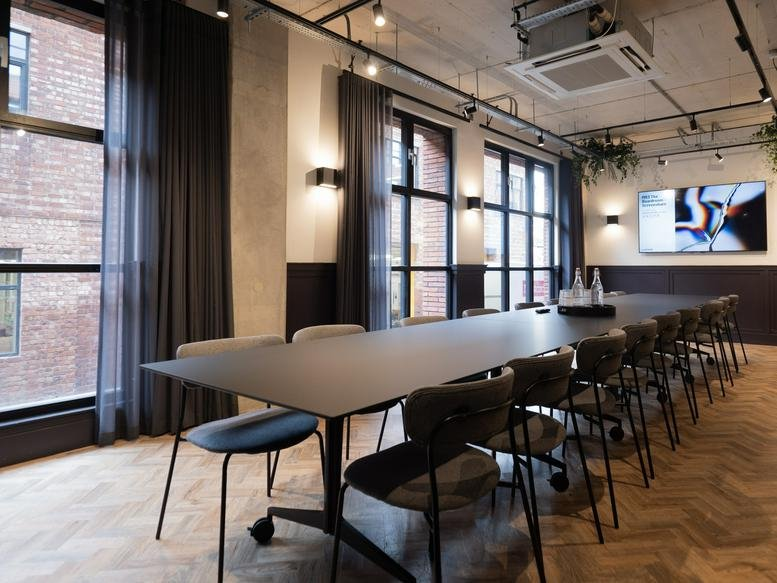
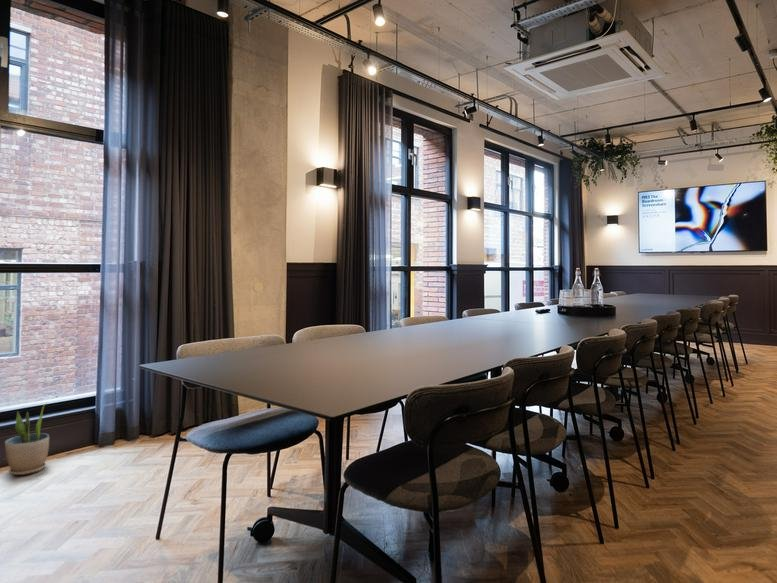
+ potted plant [4,402,50,476]
